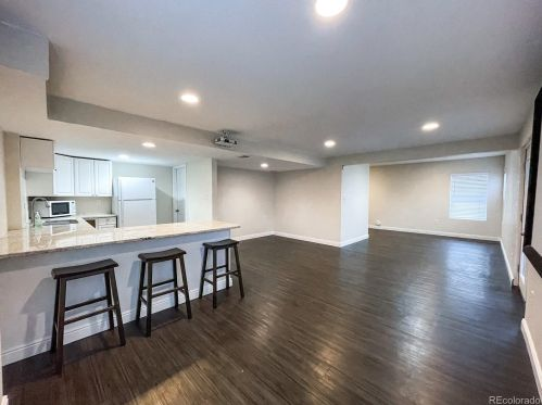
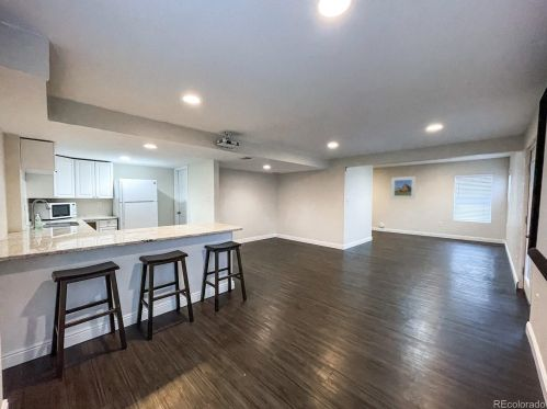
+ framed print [390,175,417,201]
